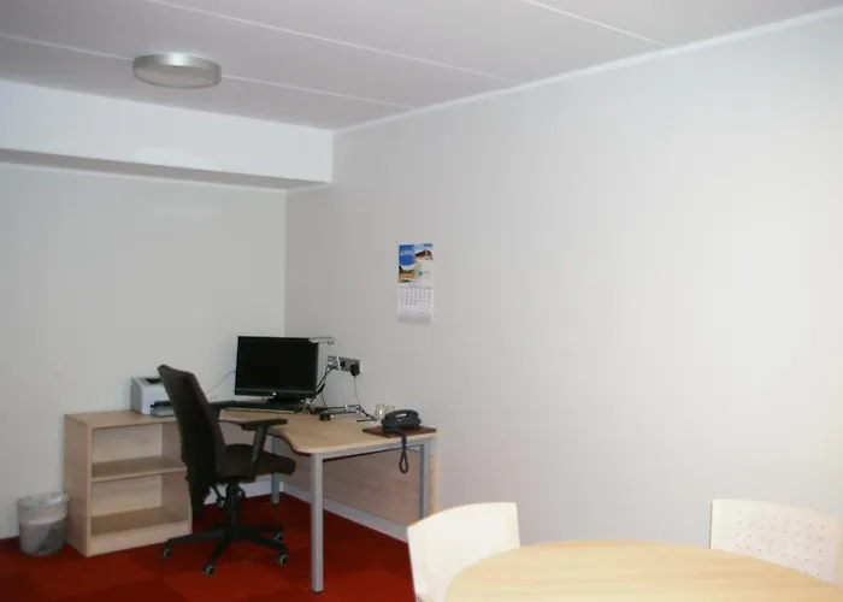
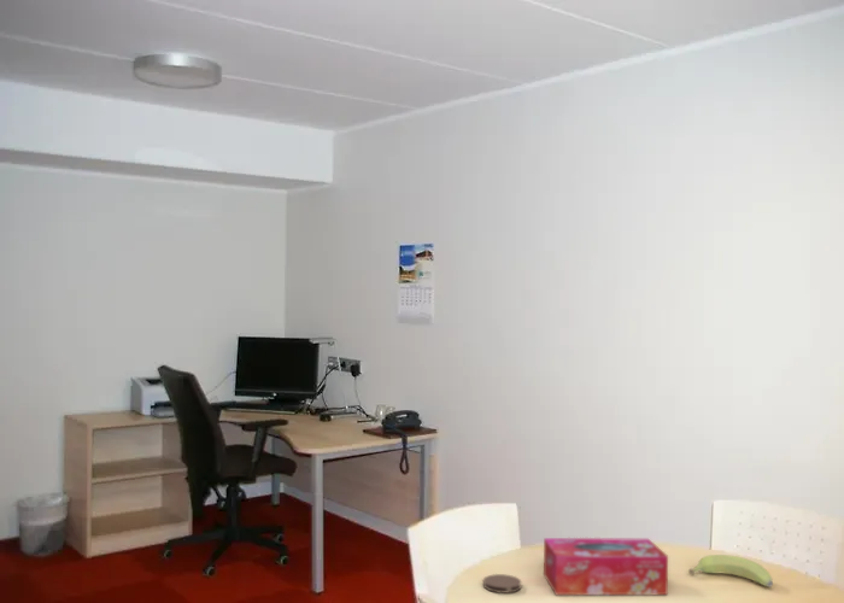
+ banana [687,554,774,589]
+ tissue box [543,537,669,596]
+ coaster [482,573,522,595]
